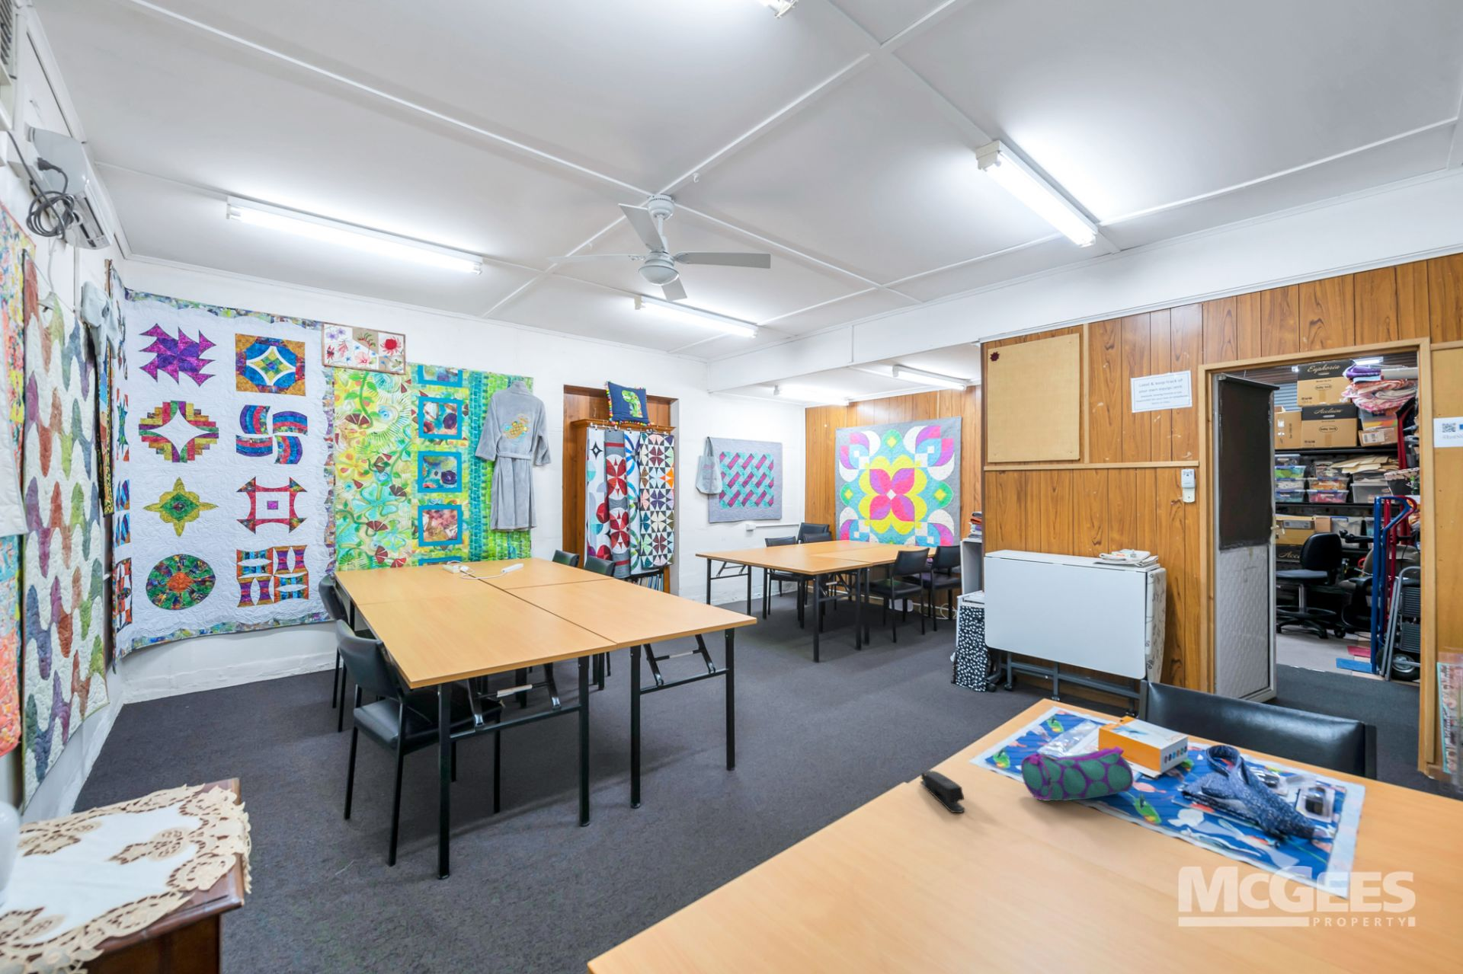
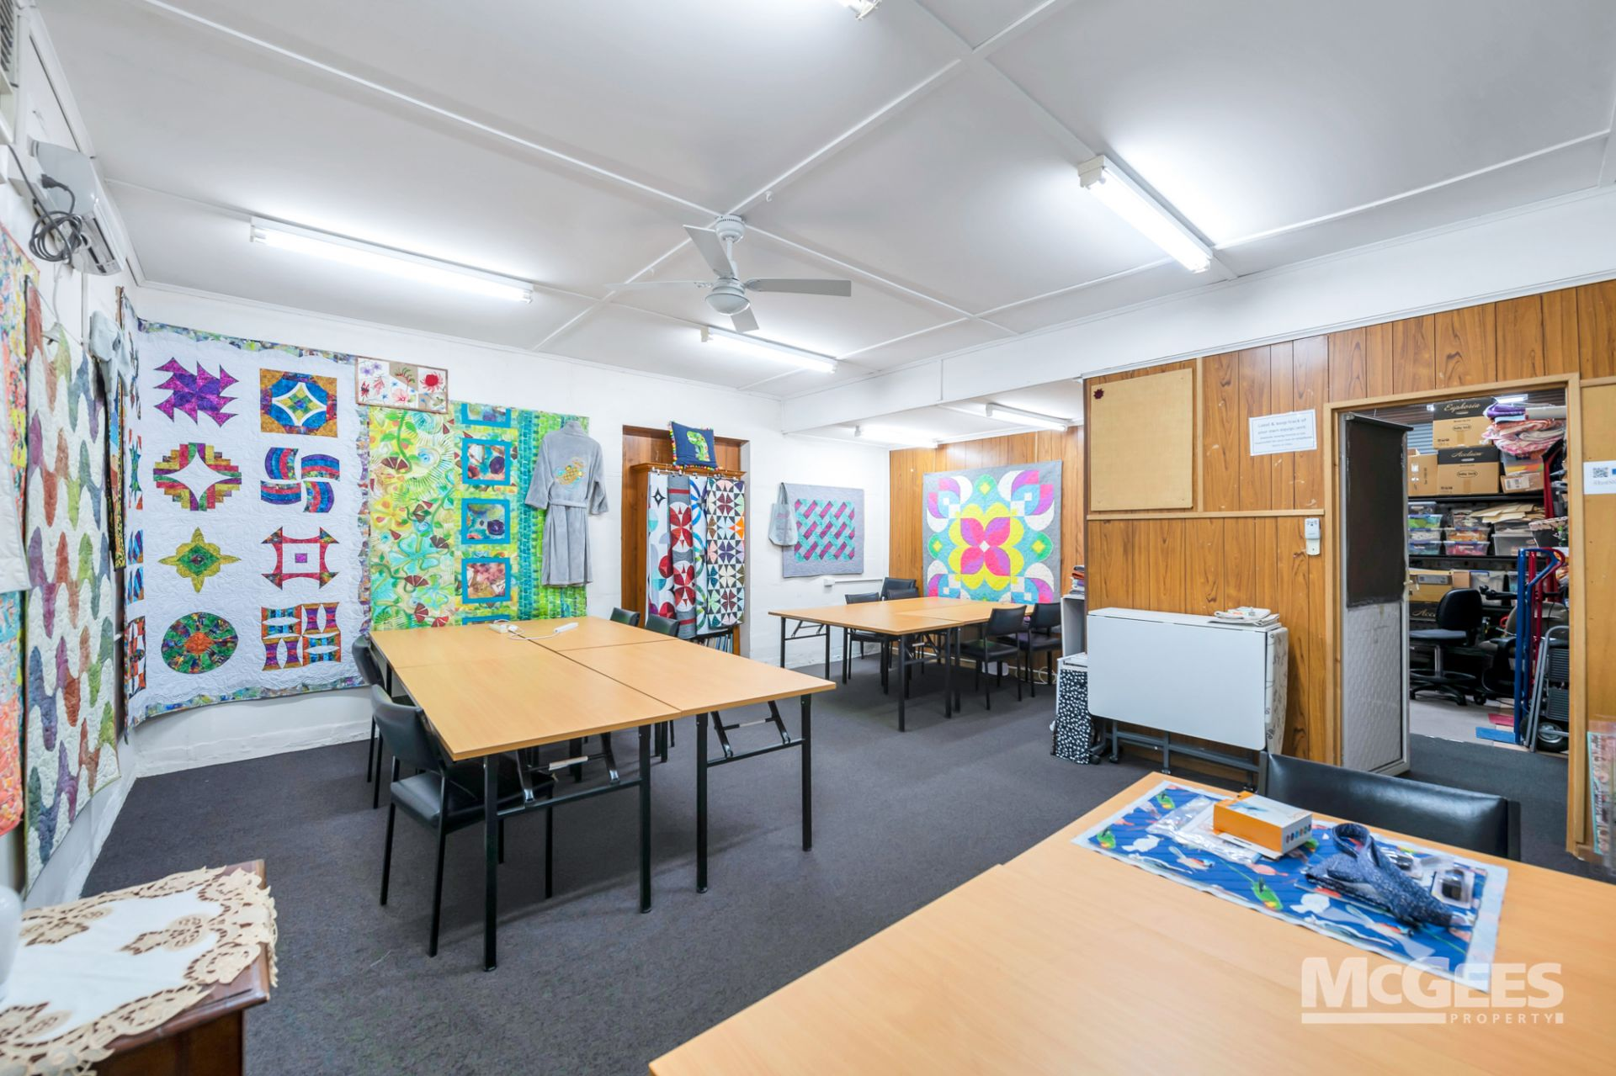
- pencil case [1020,746,1135,802]
- stapler [919,770,966,813]
